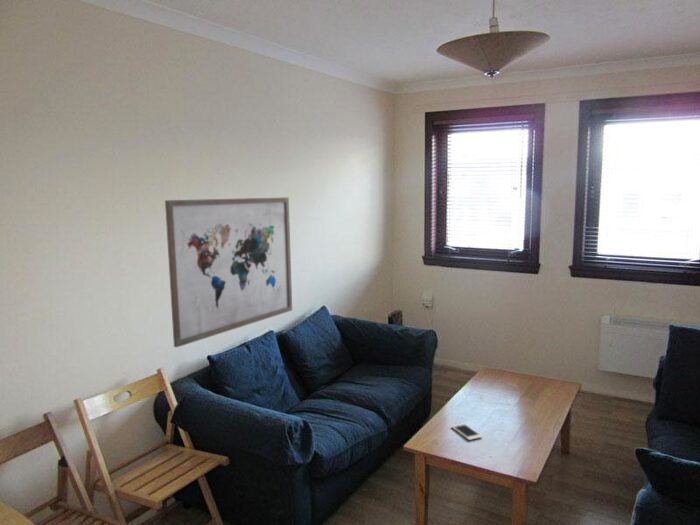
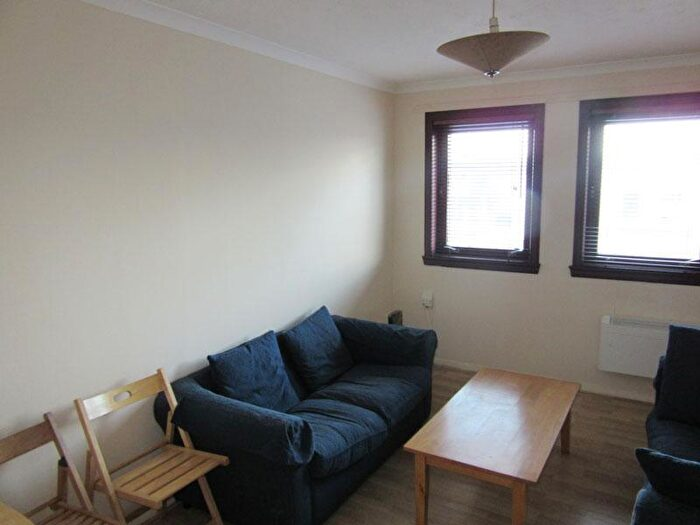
- wall art [164,197,293,348]
- cell phone [450,423,483,441]
